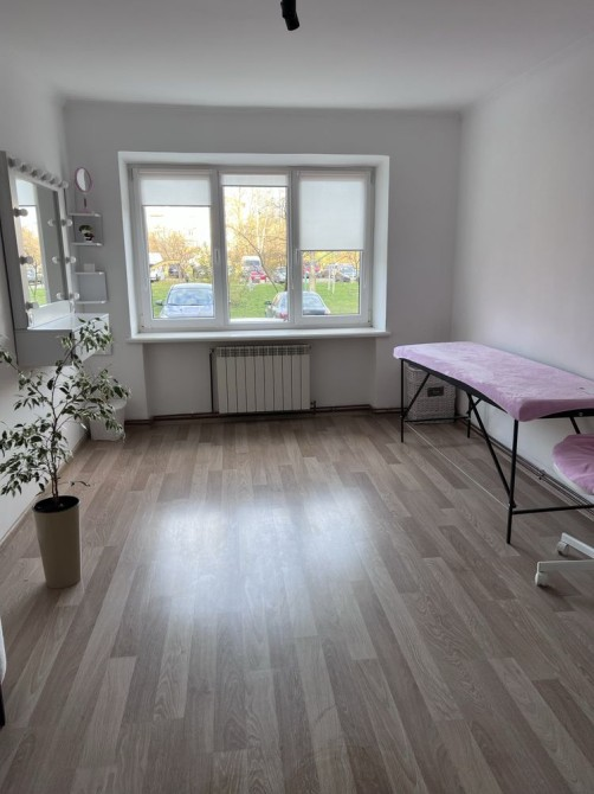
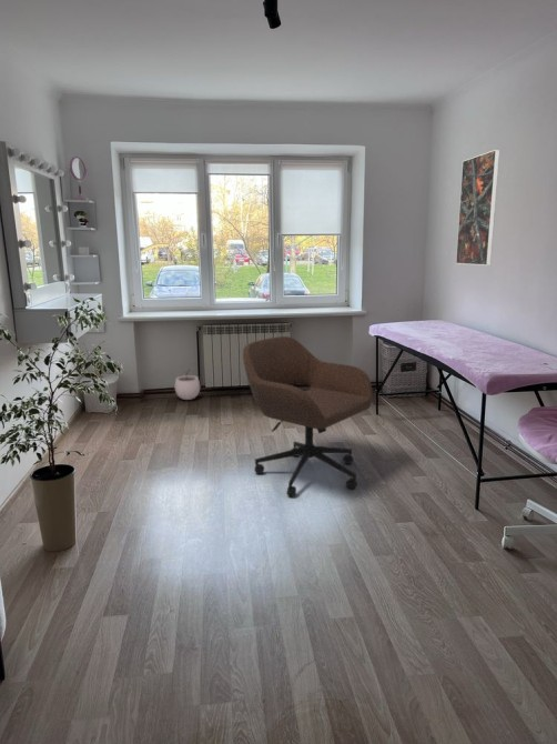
+ plant pot [174,368,201,401]
+ office chair [242,335,373,497]
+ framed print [455,149,500,267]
